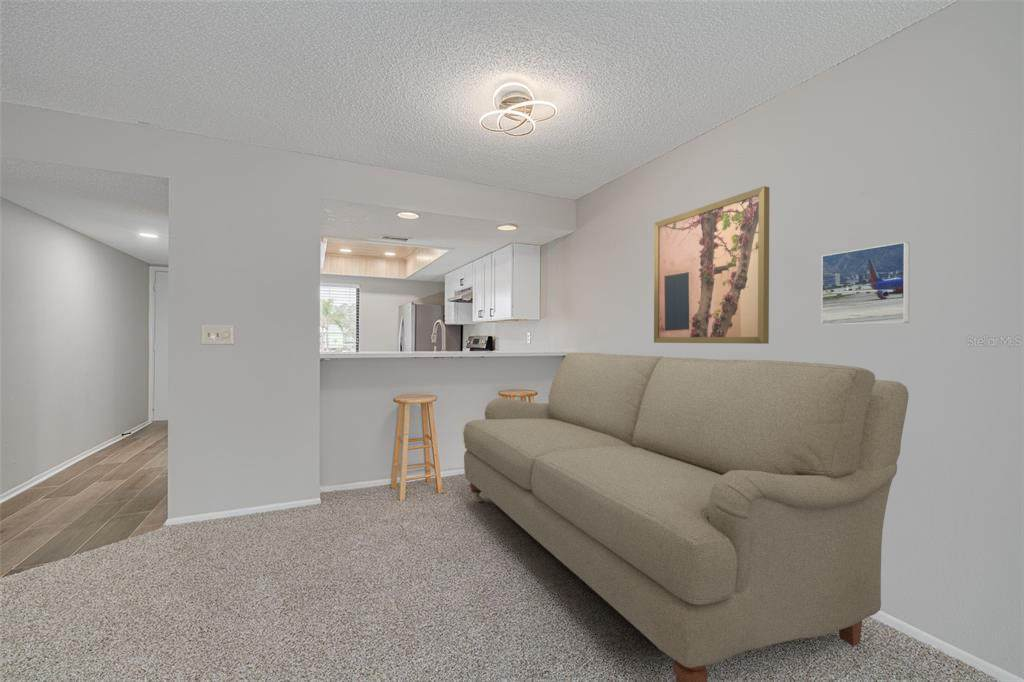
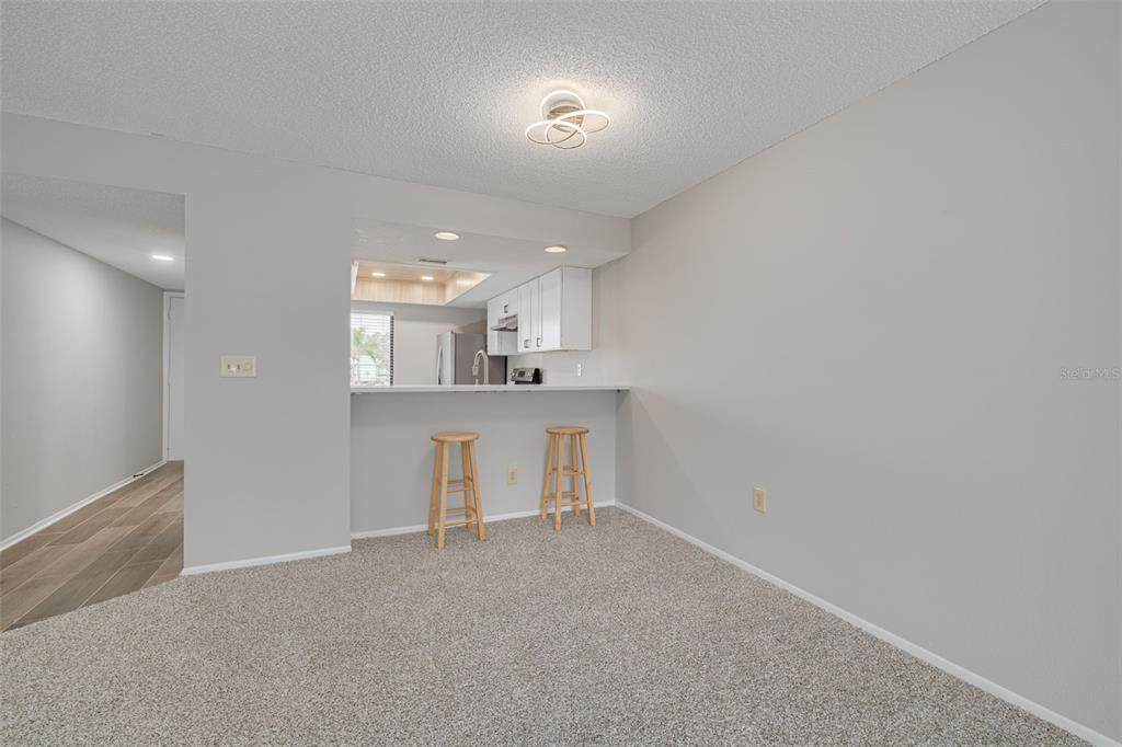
- sofa [462,352,909,682]
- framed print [820,241,910,326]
- wall art [653,185,770,345]
